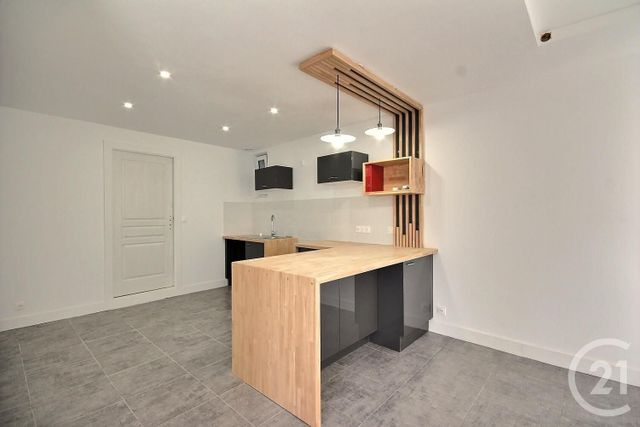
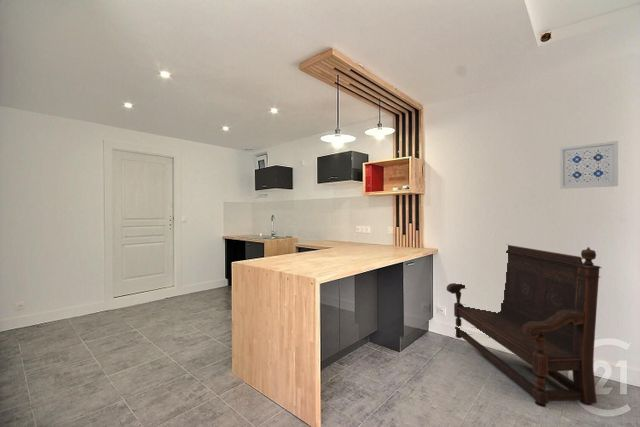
+ wall art [559,140,619,190]
+ bench [446,244,602,408]
